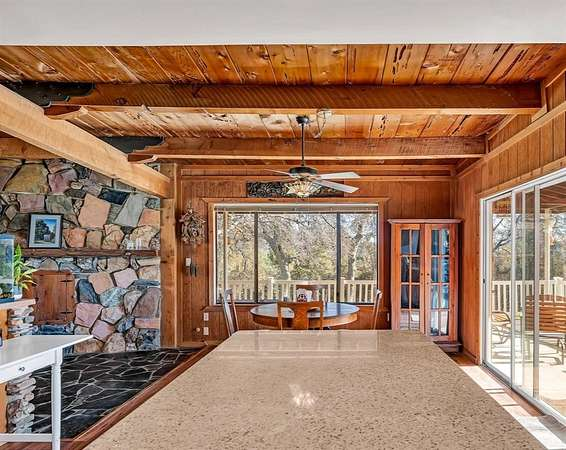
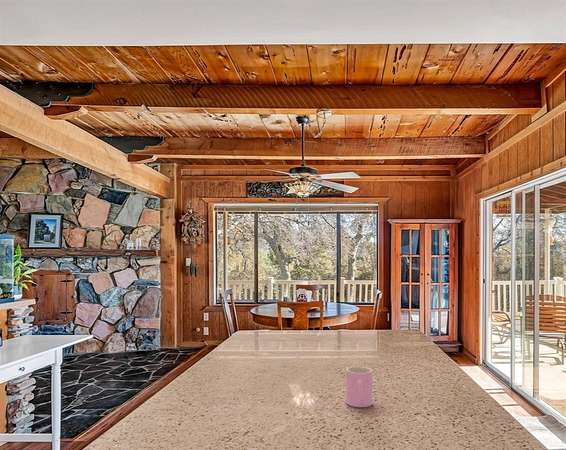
+ cup [345,366,373,408]
